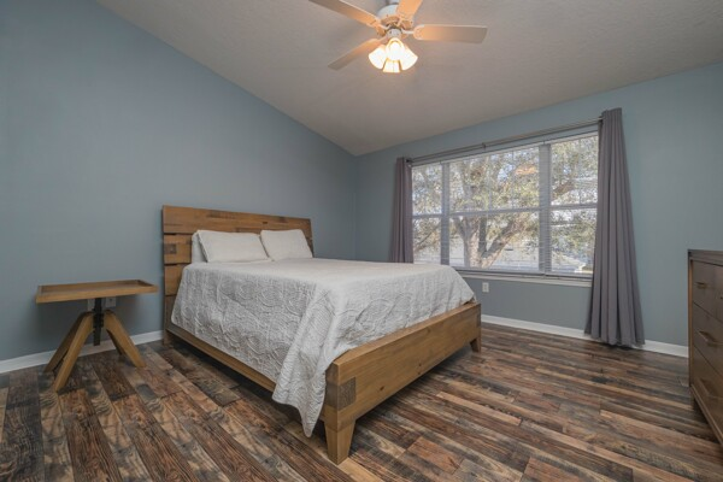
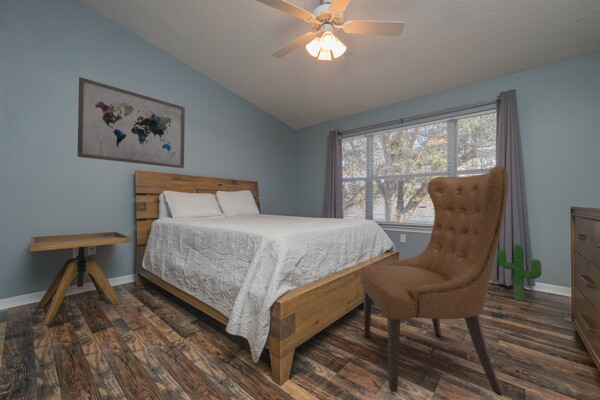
+ wall art [76,76,186,169]
+ decorative plant [496,244,542,302]
+ chair [360,164,509,397]
